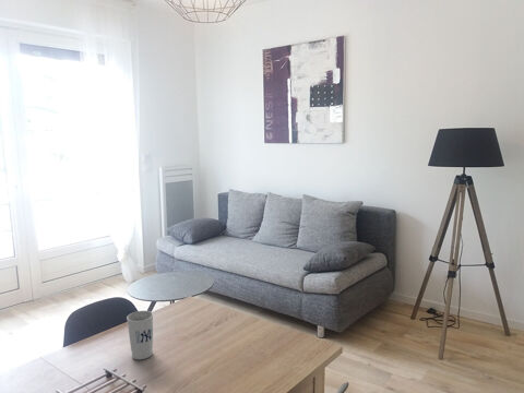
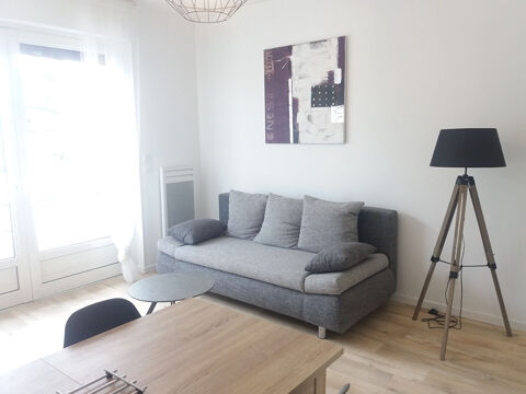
- cup [126,310,154,360]
